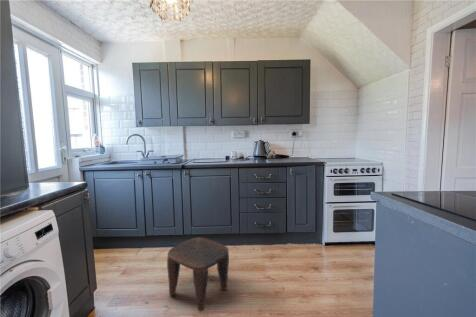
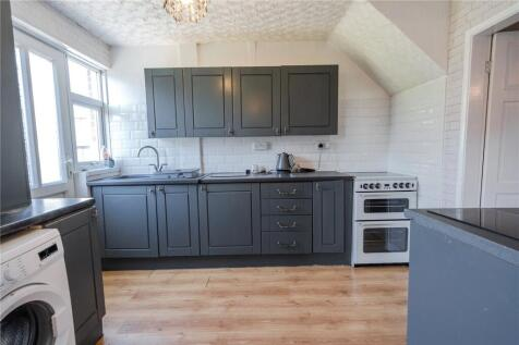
- stool [166,236,230,312]
